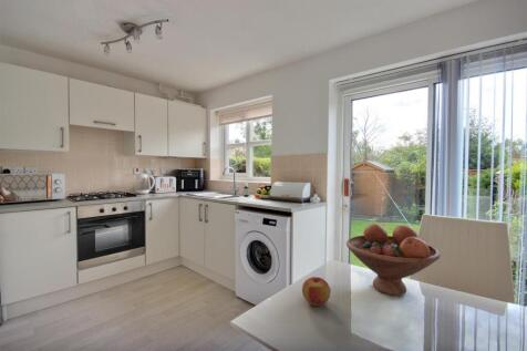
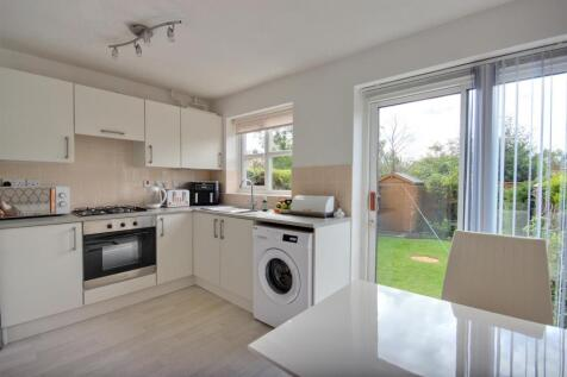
- fruit bowl [345,223,442,297]
- apple [301,276,332,307]
